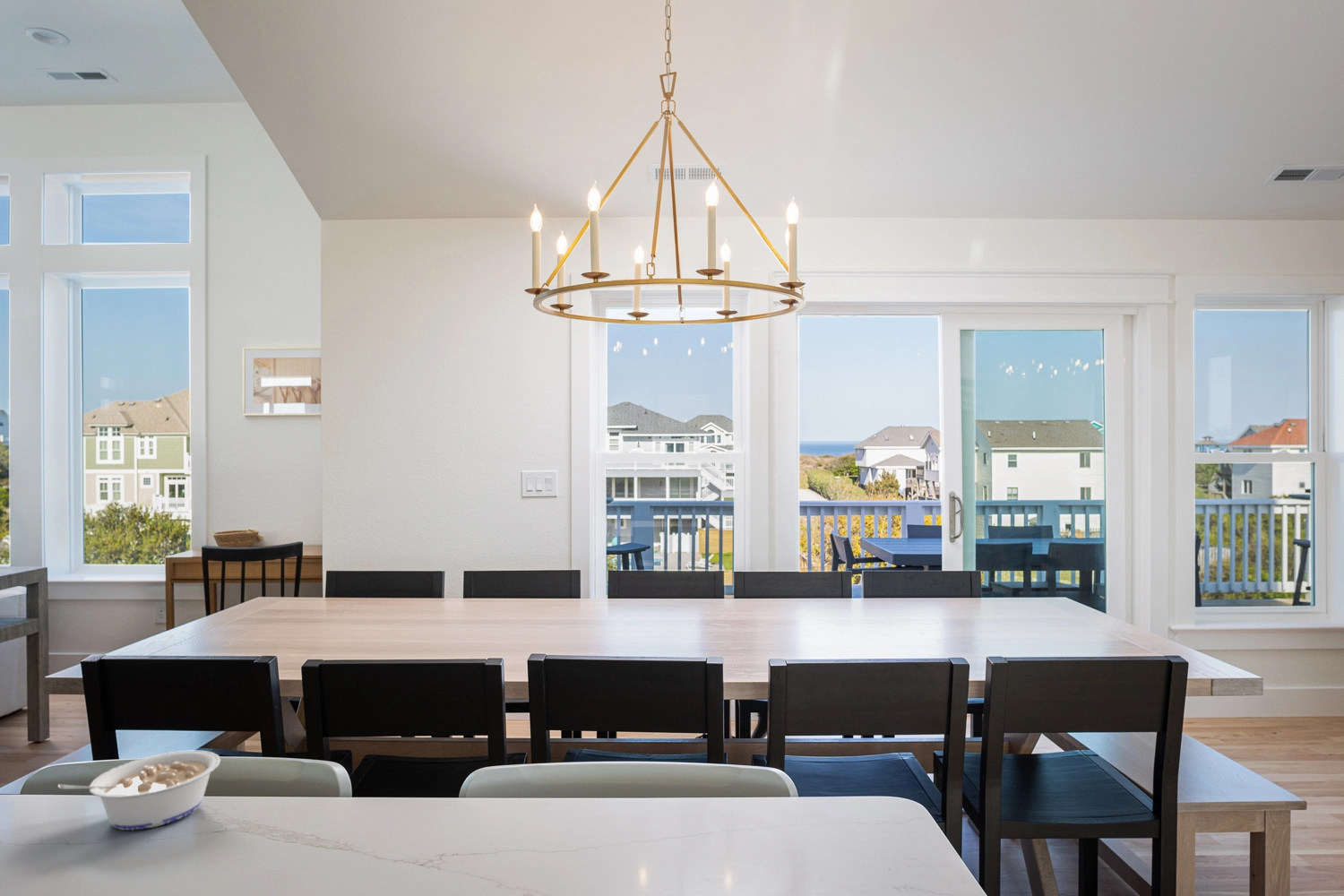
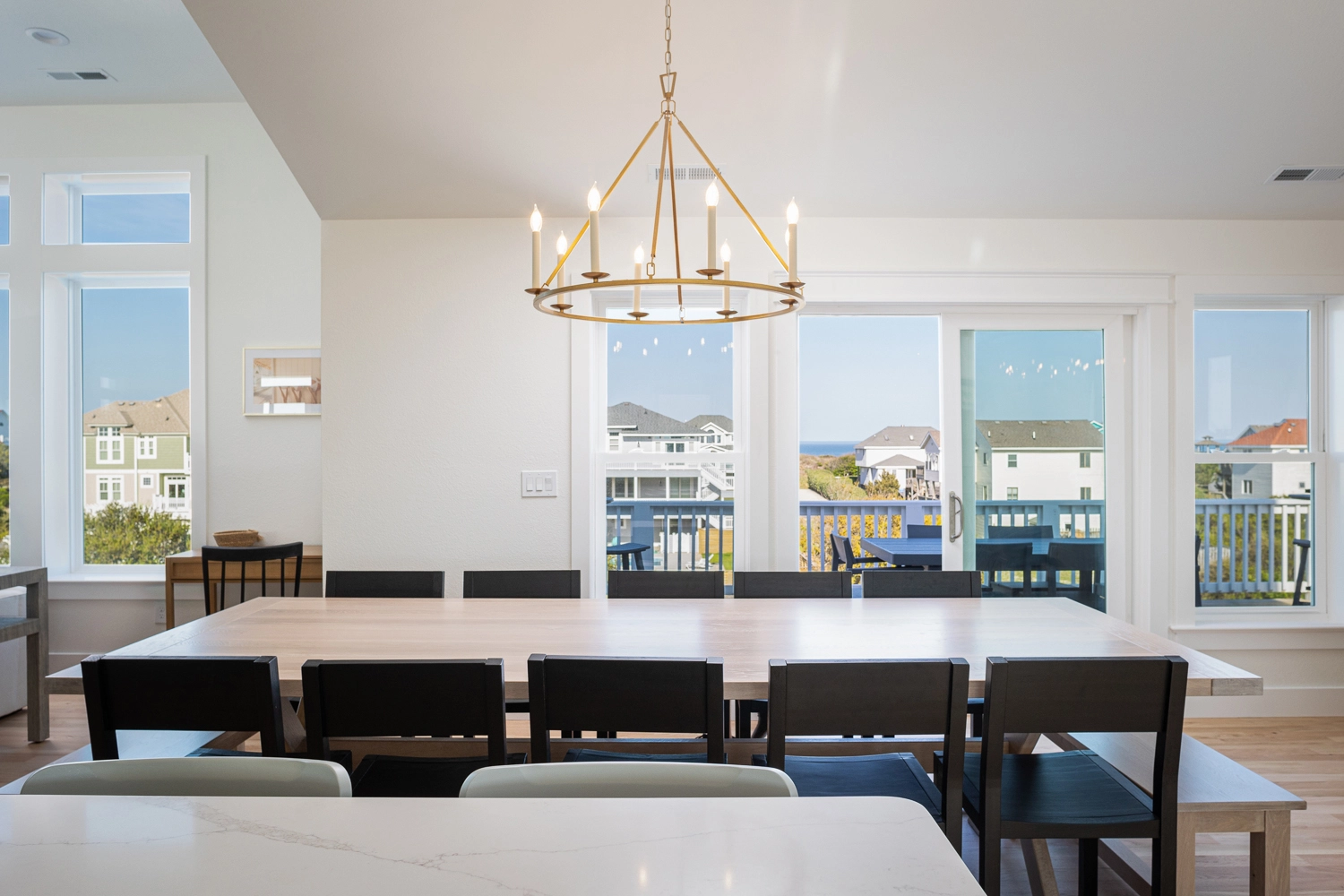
- legume [57,750,221,831]
